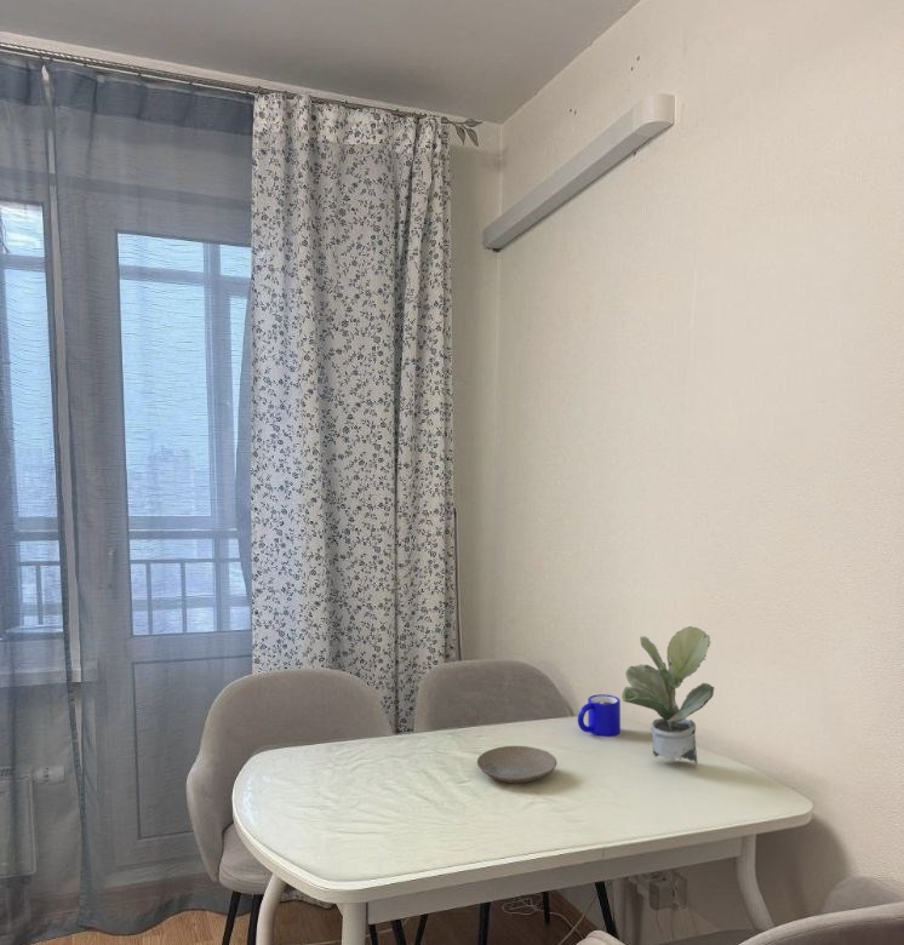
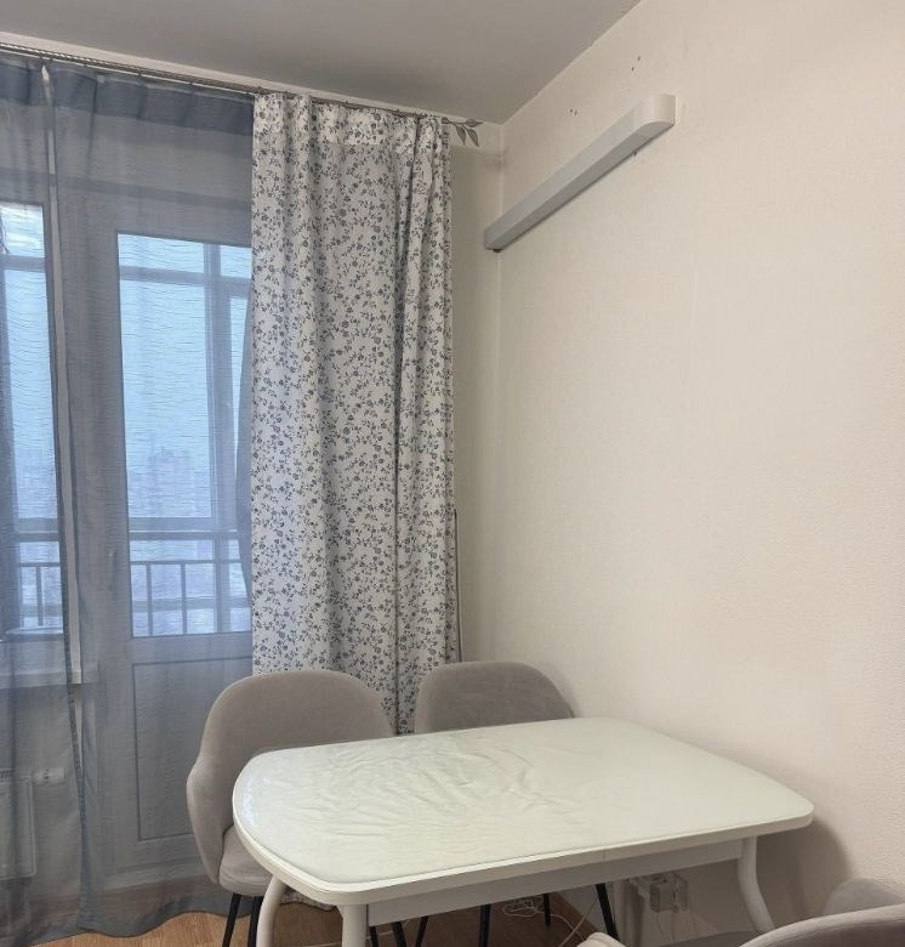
- plate [476,745,557,784]
- mug [577,693,622,738]
- potted plant [620,625,715,766]
